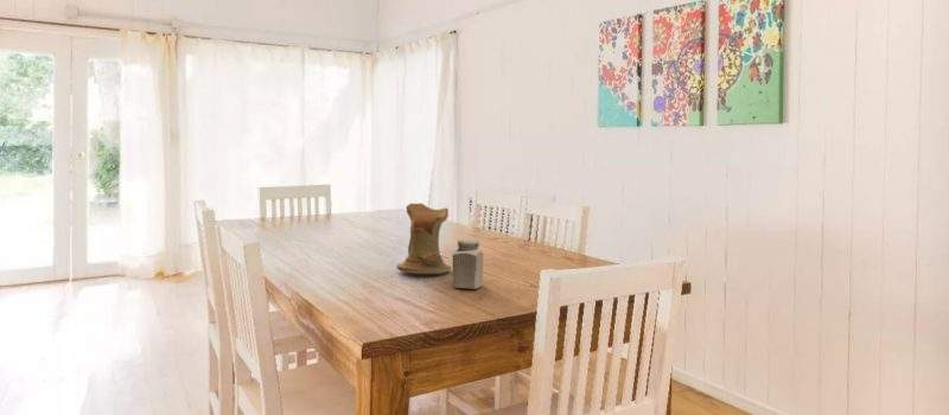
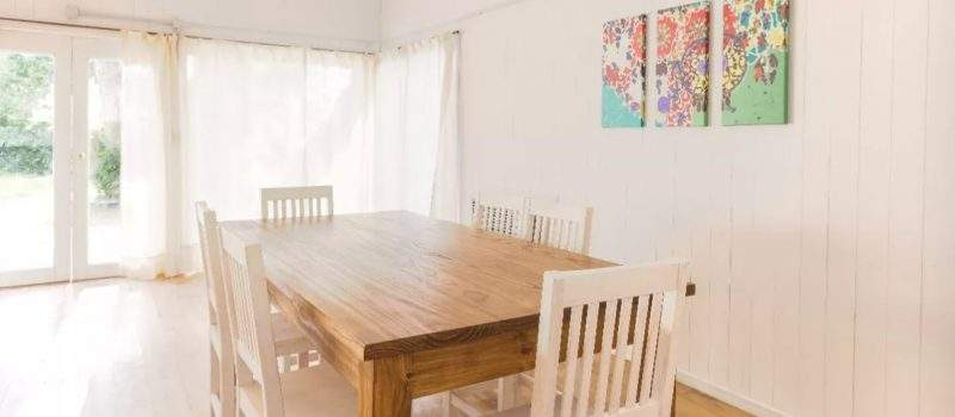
- salt shaker [452,238,484,289]
- wooden bowl [395,202,452,275]
